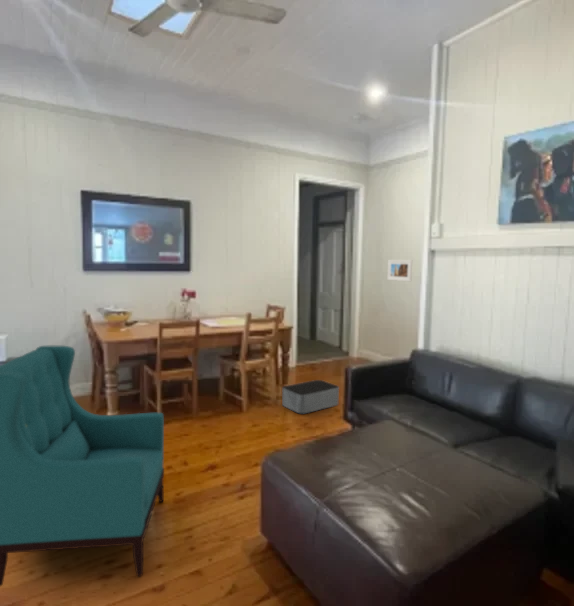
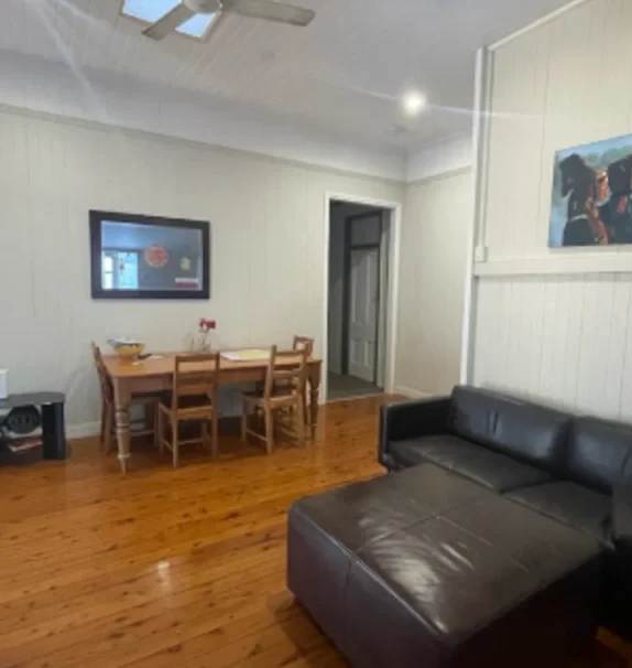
- storage bin [281,379,340,415]
- armchair [0,345,165,587]
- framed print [386,259,413,282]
